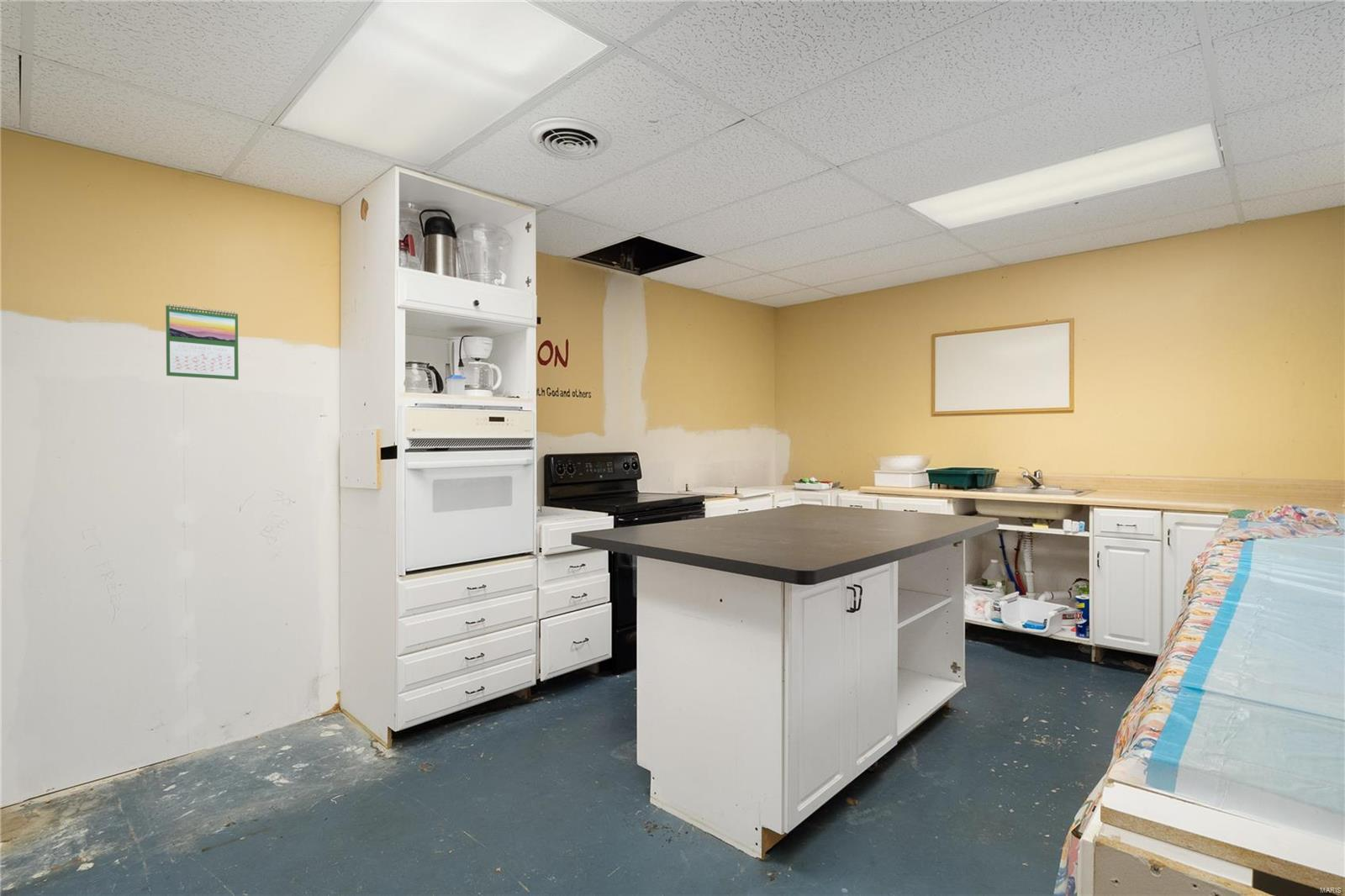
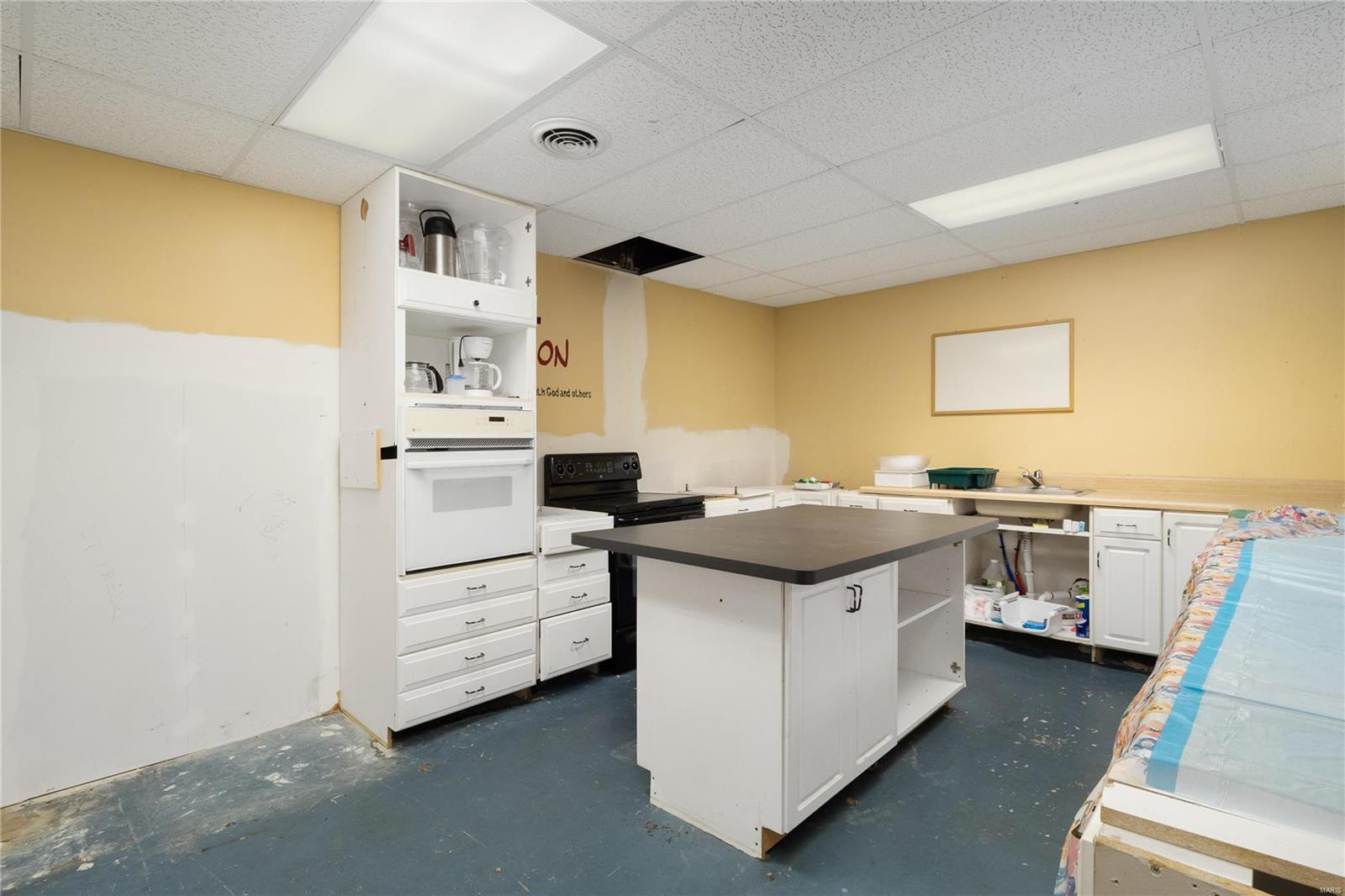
- calendar [165,303,240,381]
